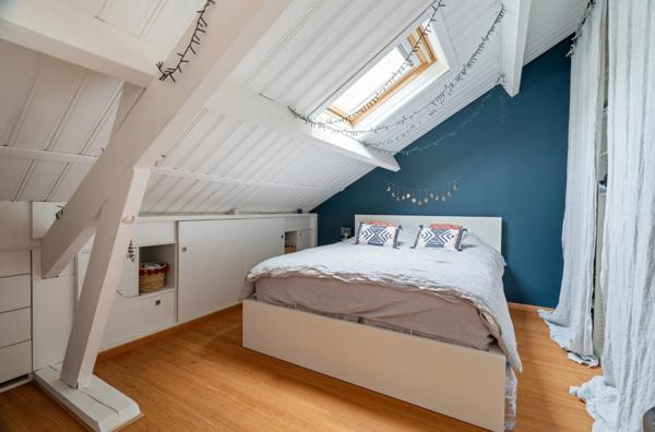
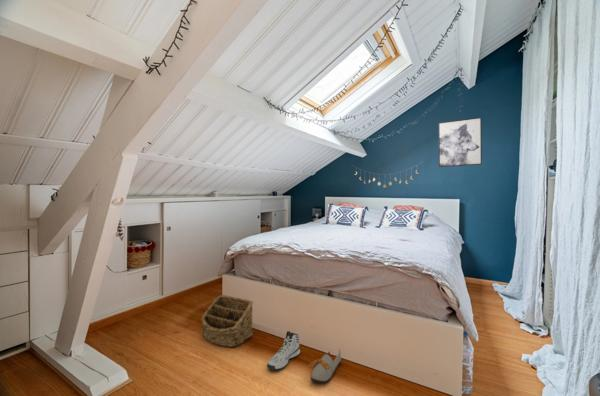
+ sneaker [266,330,301,371]
+ shoe [308,347,342,384]
+ basket [201,294,254,348]
+ wall art [438,116,483,168]
